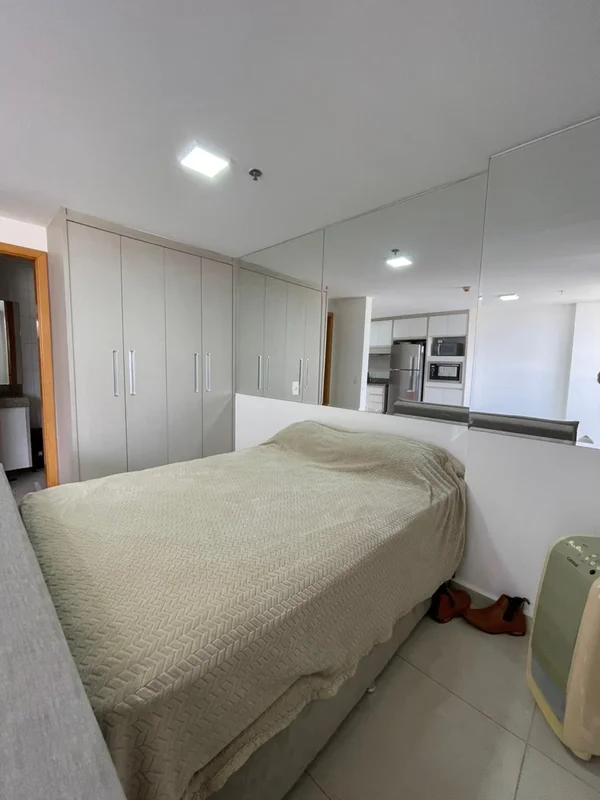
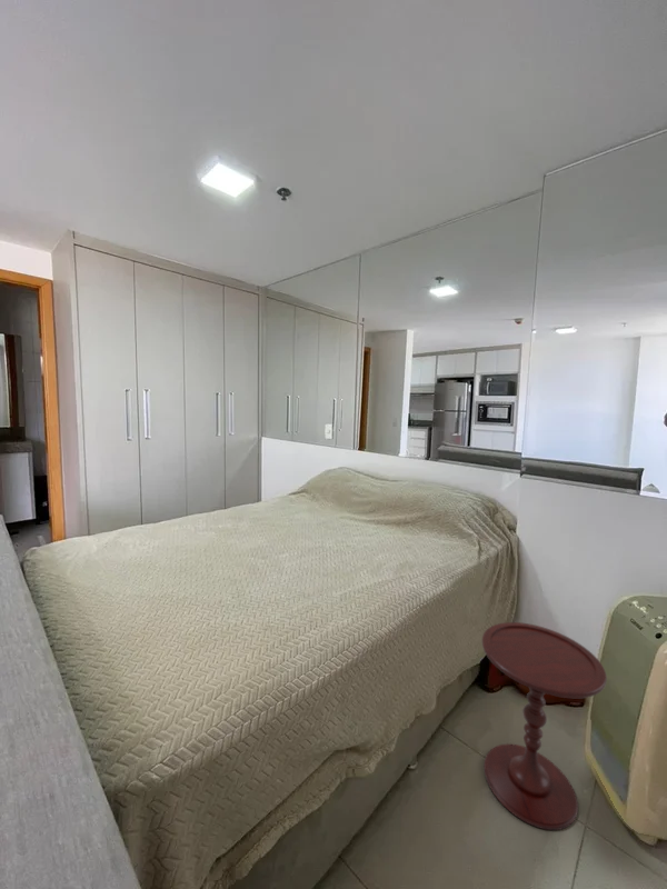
+ side table [481,621,608,831]
